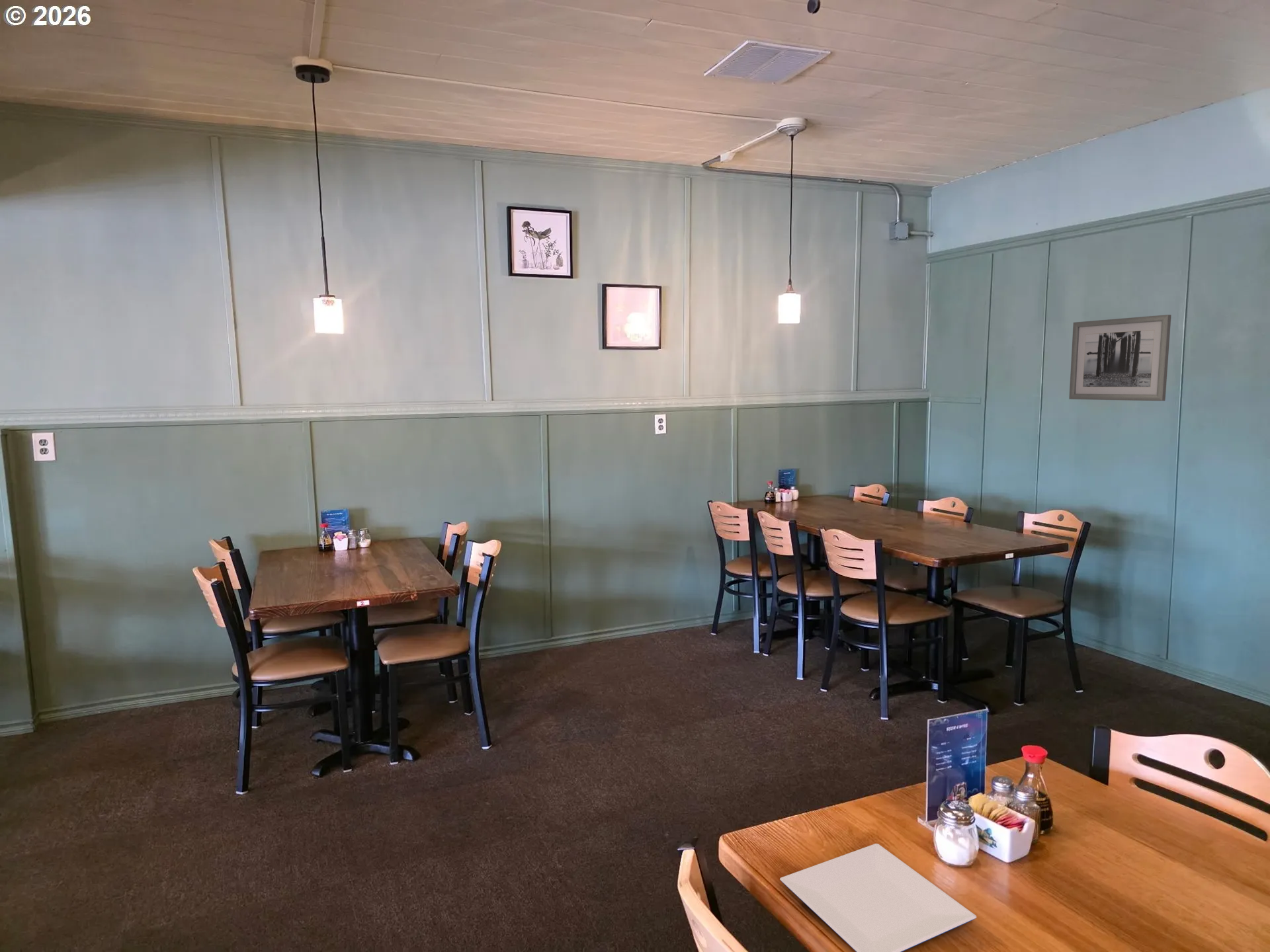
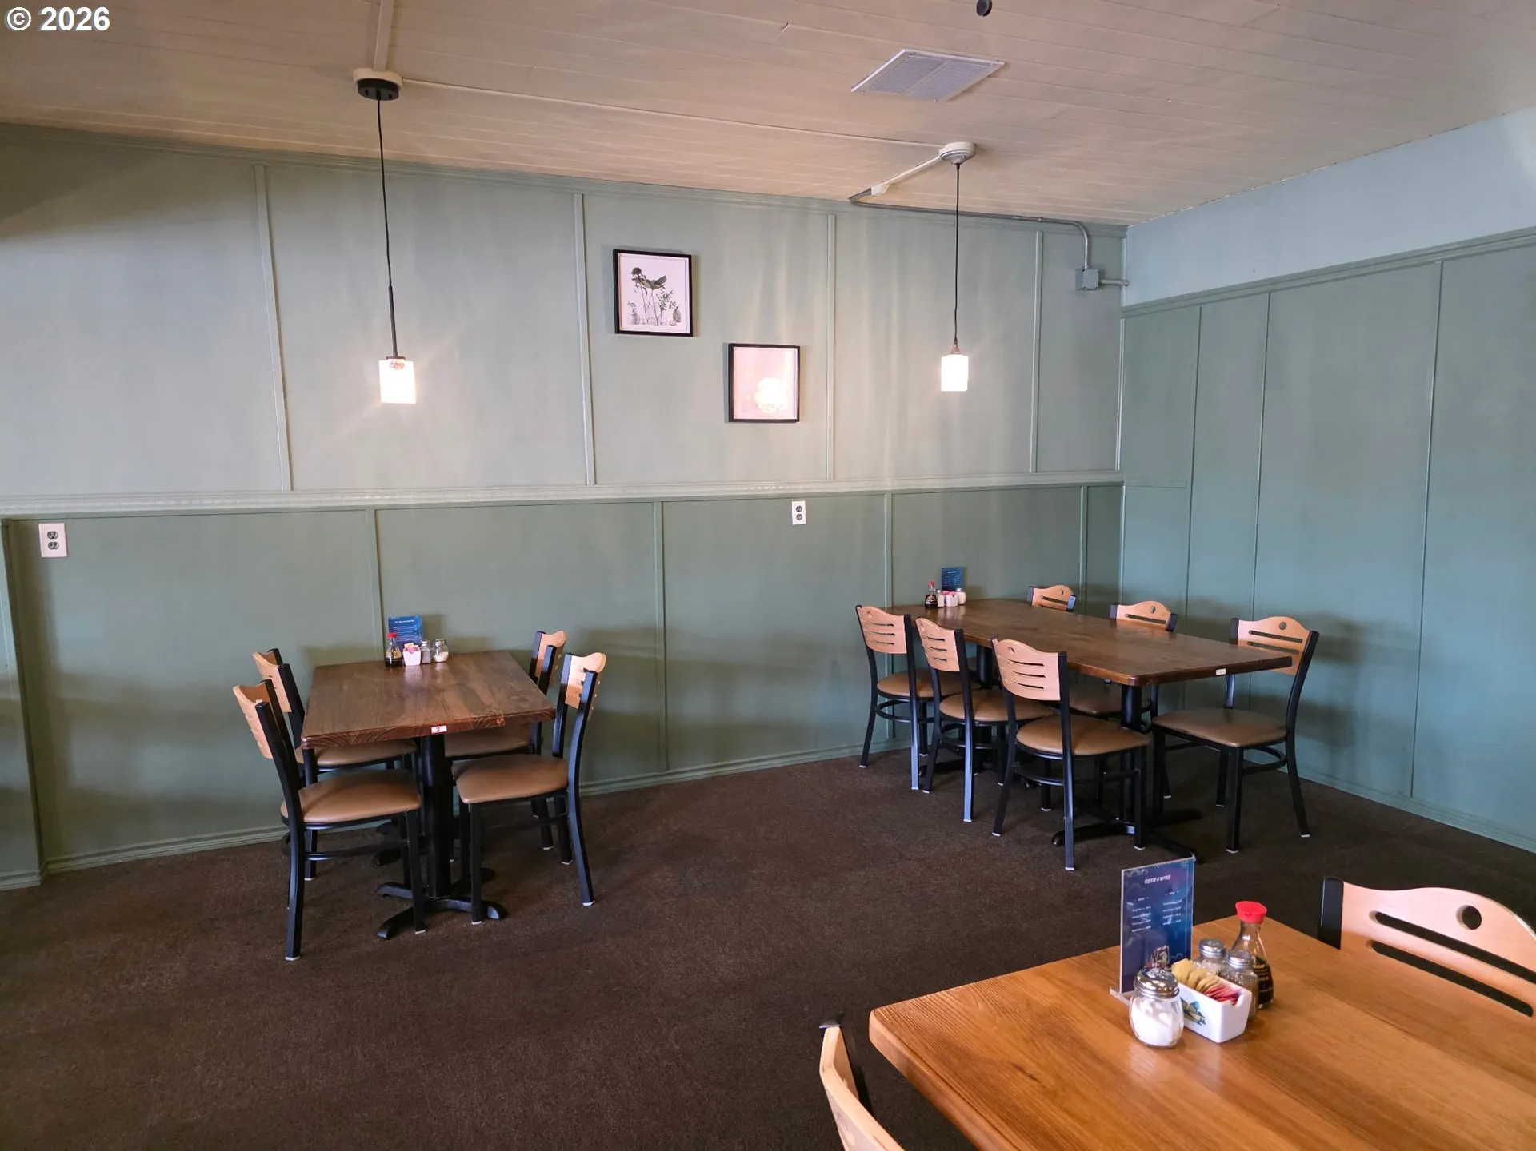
- plate [779,843,977,952]
- wall art [1068,314,1172,401]
